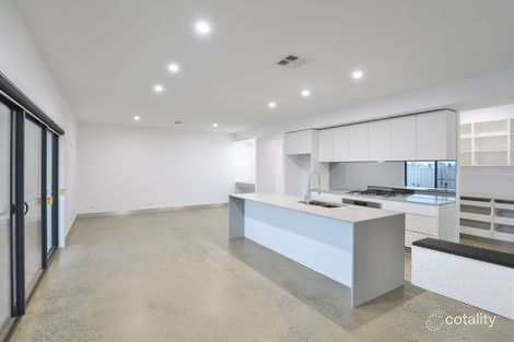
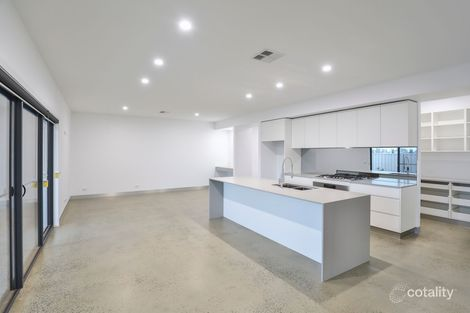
- bench [410,236,514,321]
